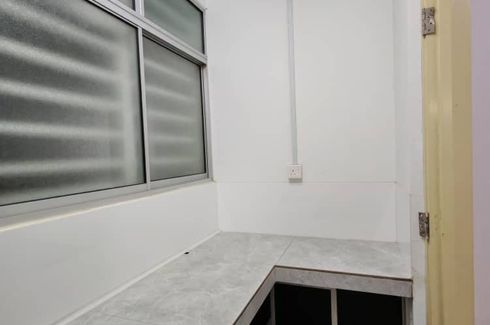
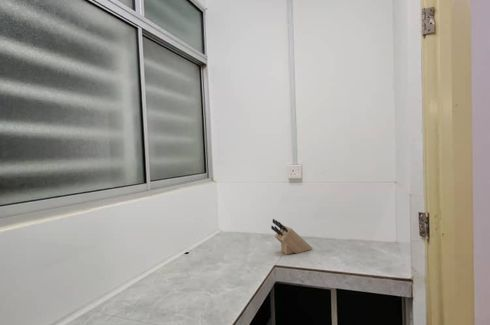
+ knife block [270,218,313,255]
